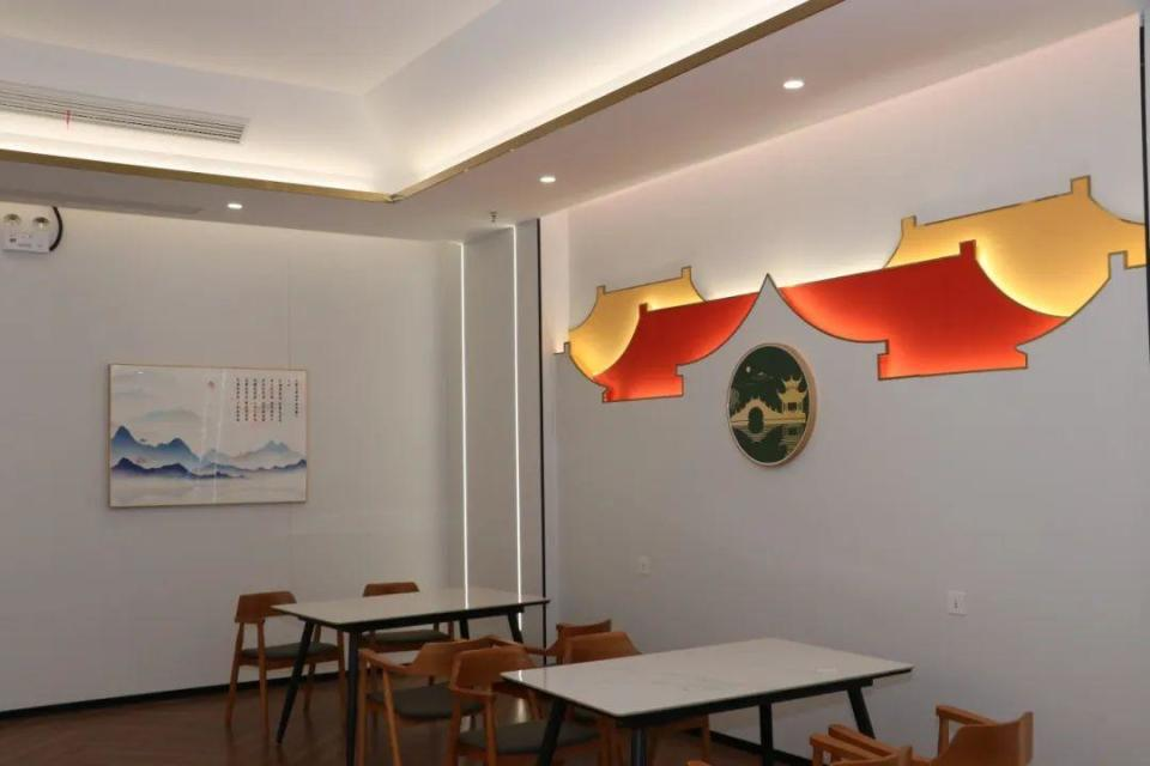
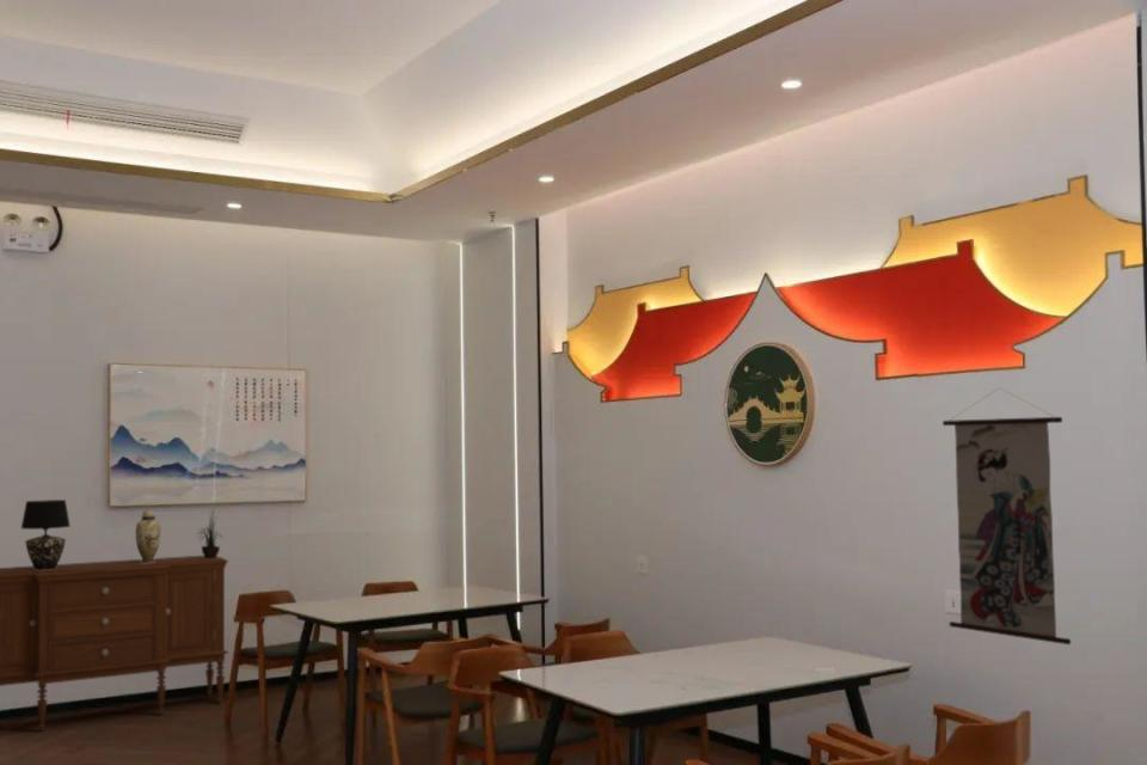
+ table lamp [20,498,72,570]
+ ginger jar [134,504,162,563]
+ potted plant [195,508,226,558]
+ wall scroll [941,386,1072,645]
+ sideboard [0,555,231,733]
